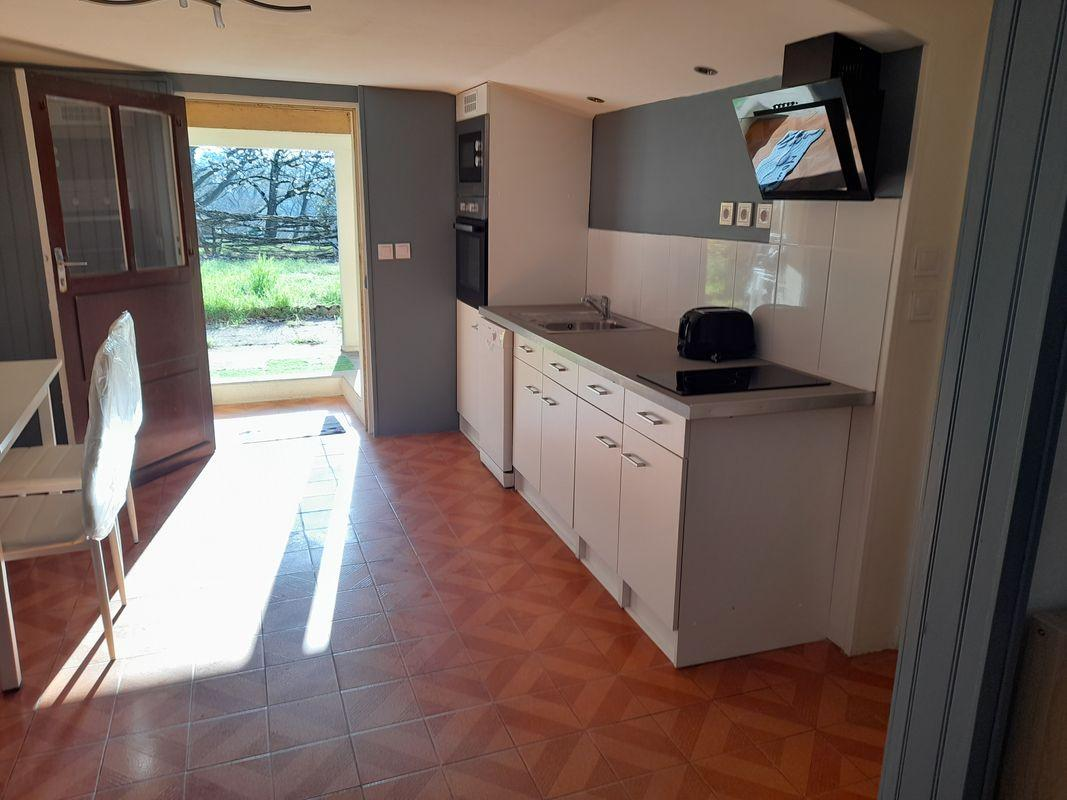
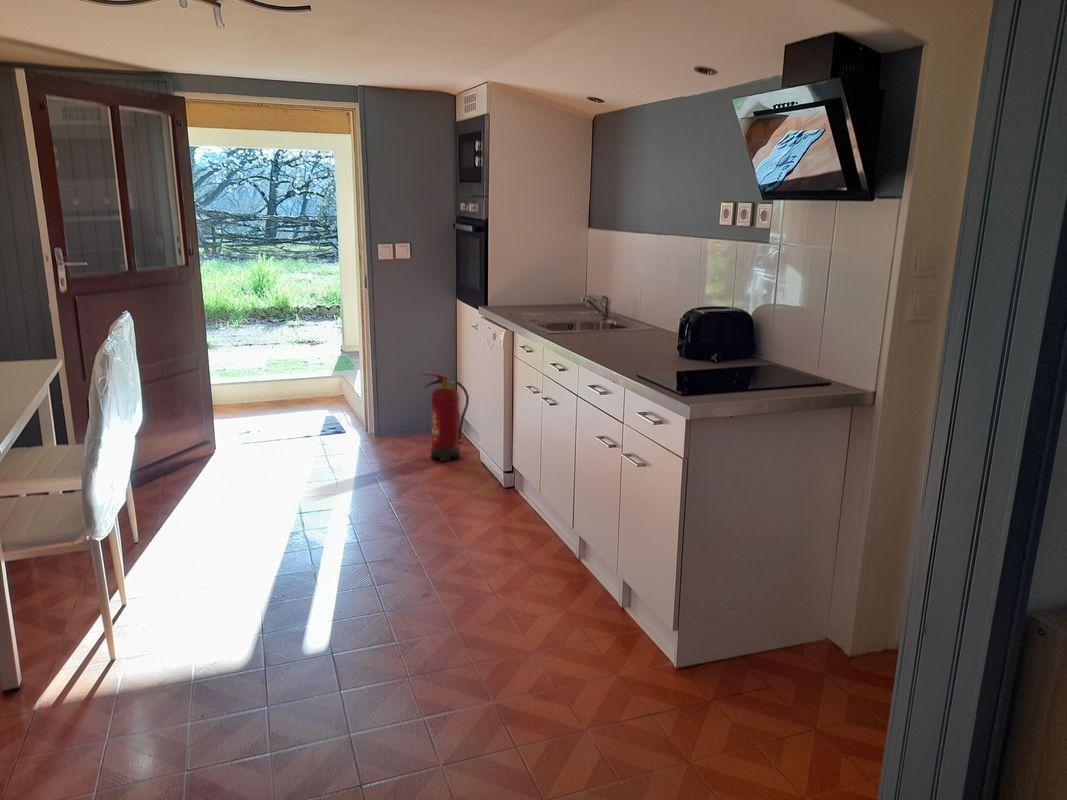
+ fire extinguisher [421,372,470,462]
